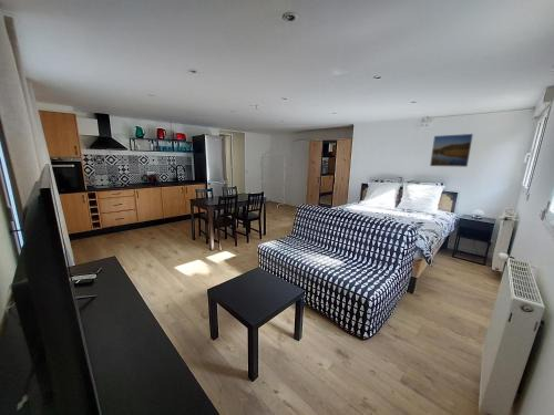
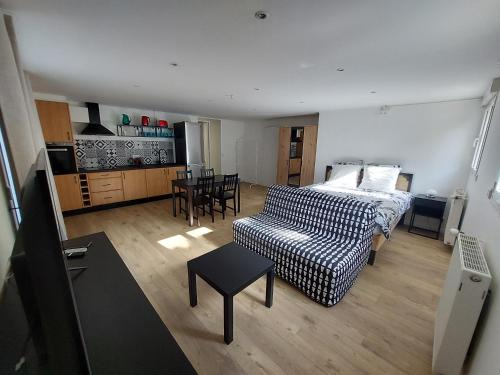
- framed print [429,133,474,168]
